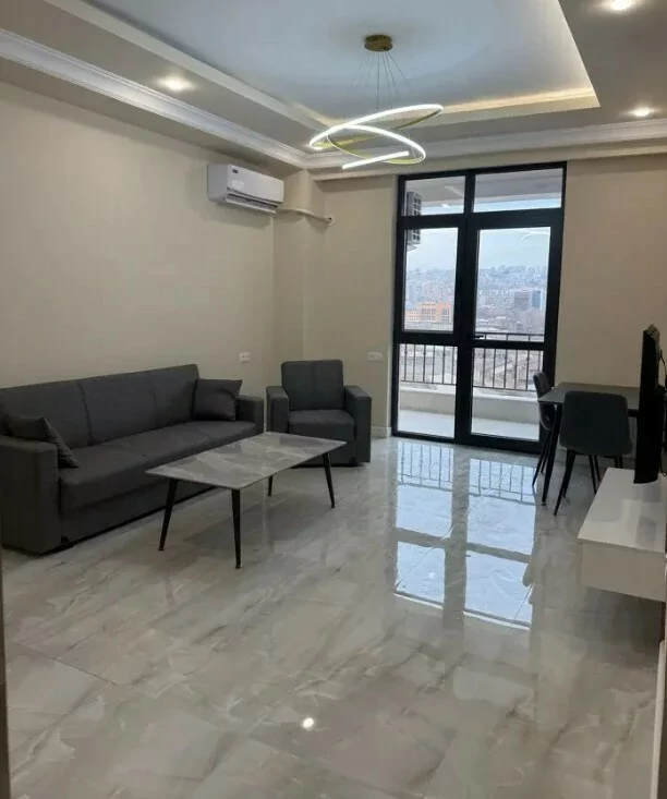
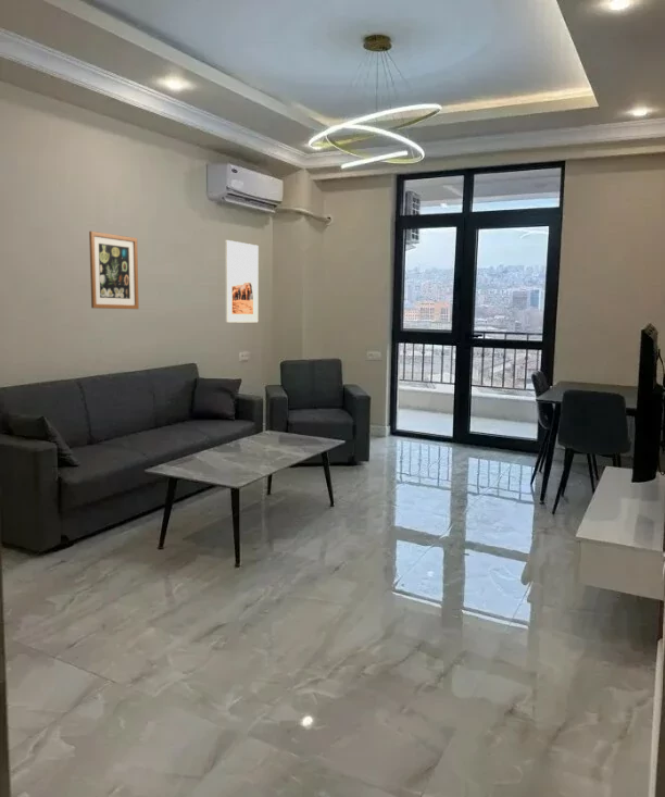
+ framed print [224,239,260,324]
+ wall art [88,231,140,310]
